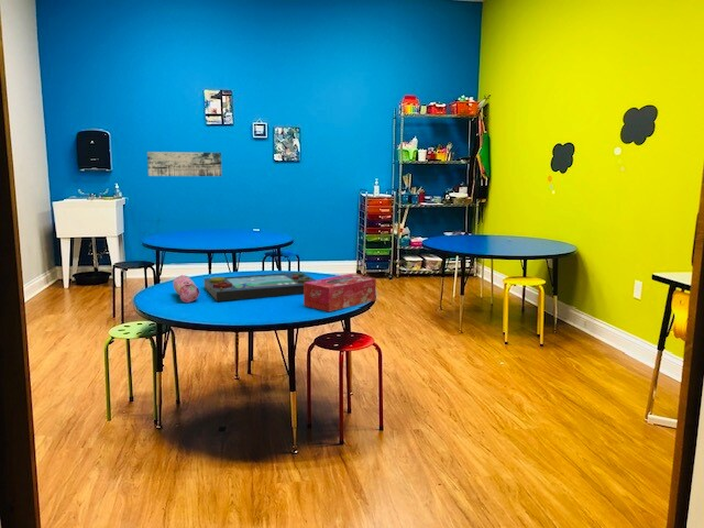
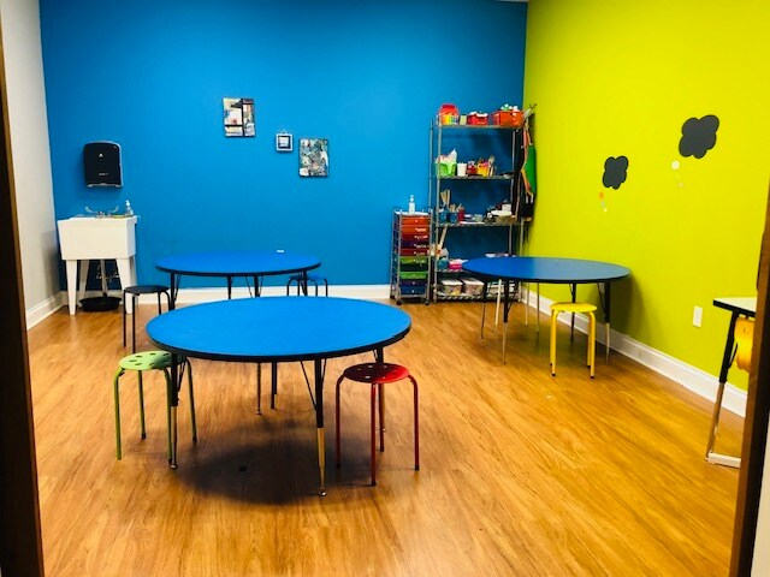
- pencil case [172,274,200,304]
- wall art [146,151,223,177]
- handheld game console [202,271,317,302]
- tissue box [302,273,377,312]
